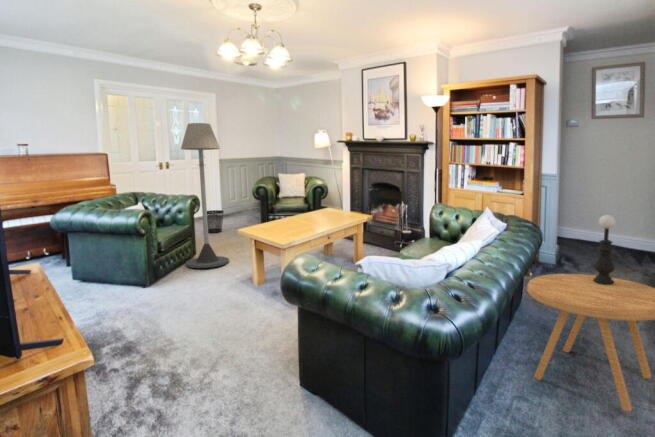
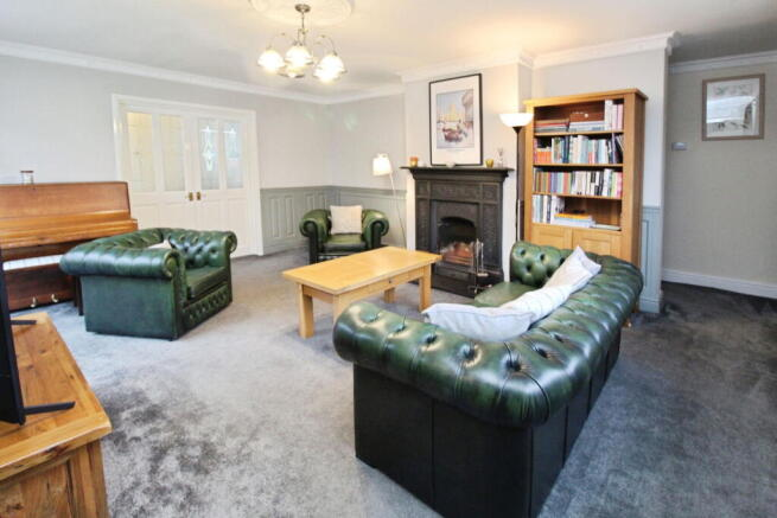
- floor lamp [180,122,230,269]
- wastebasket [207,209,225,234]
- side table [526,273,655,412]
- table lamp [593,214,617,285]
